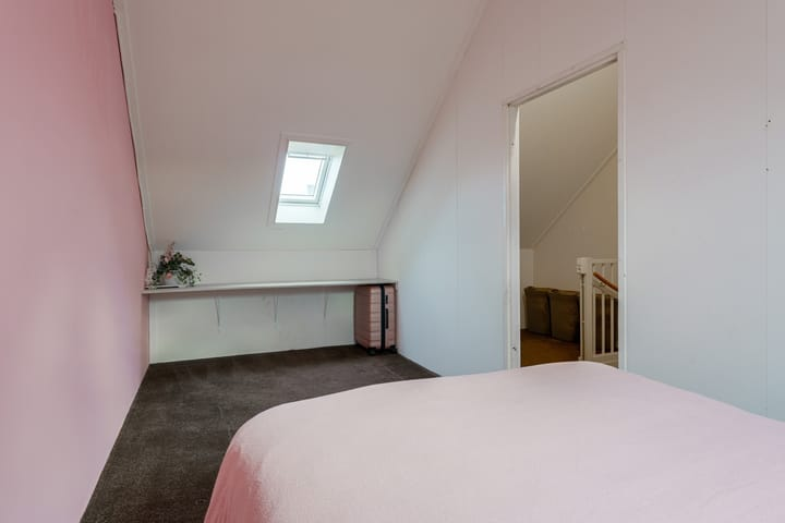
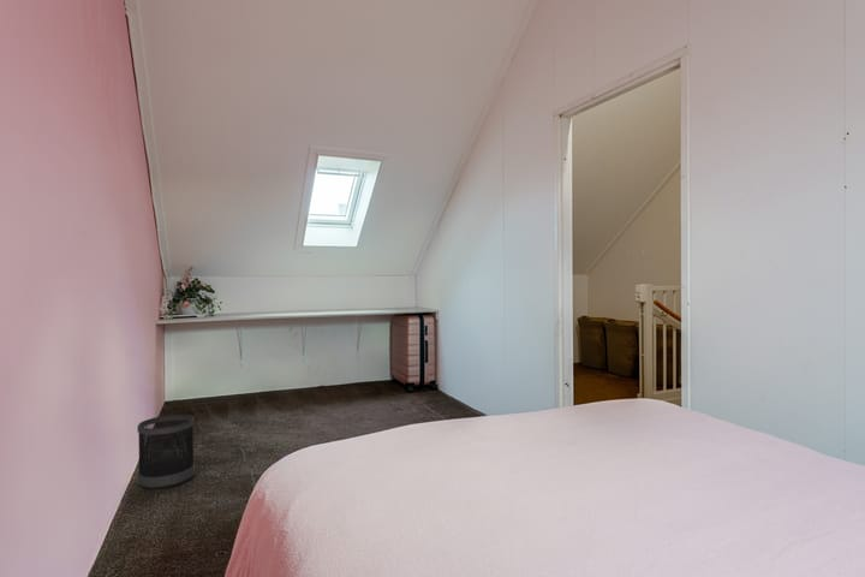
+ wastebasket [137,414,196,490]
